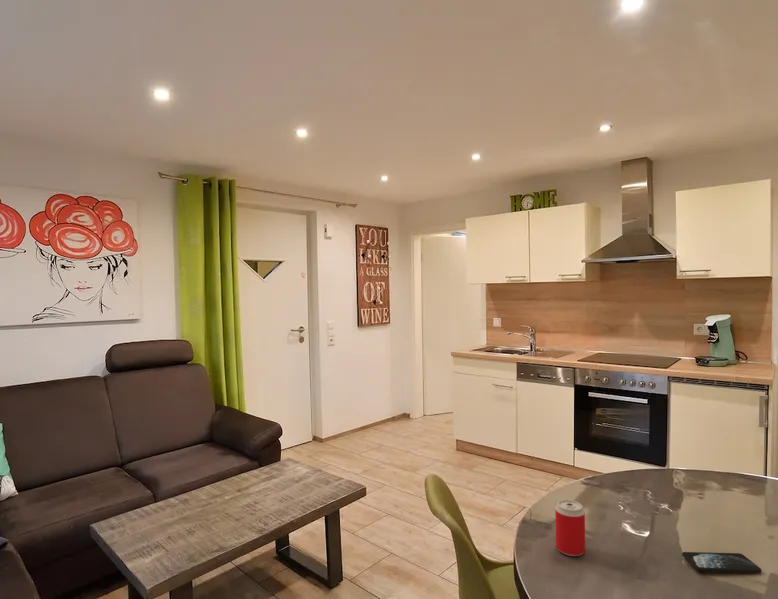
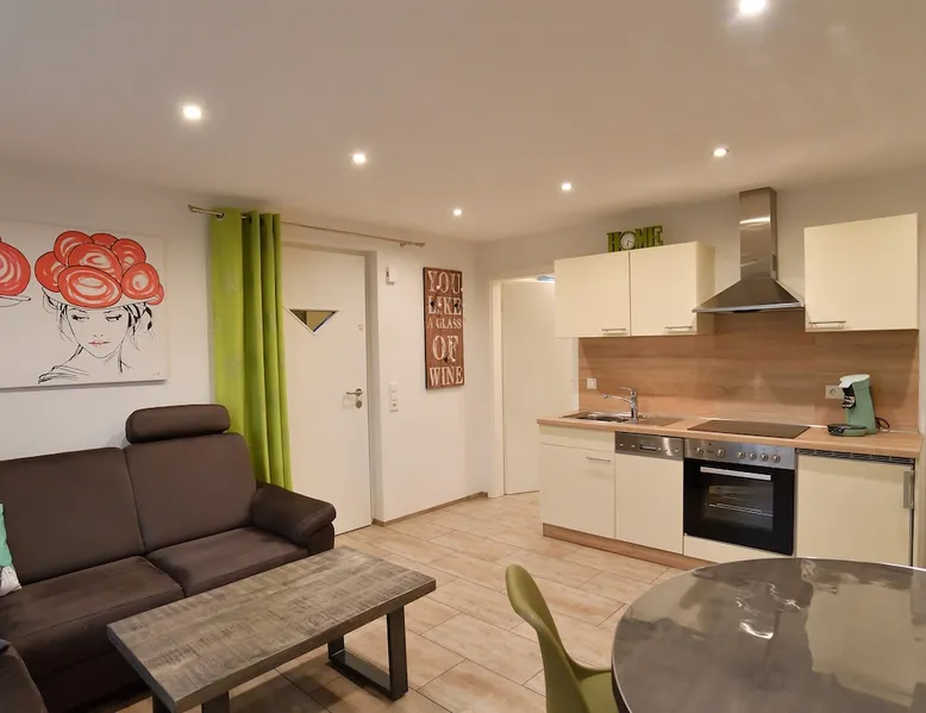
- beverage can [554,499,586,557]
- smartphone [681,551,762,574]
